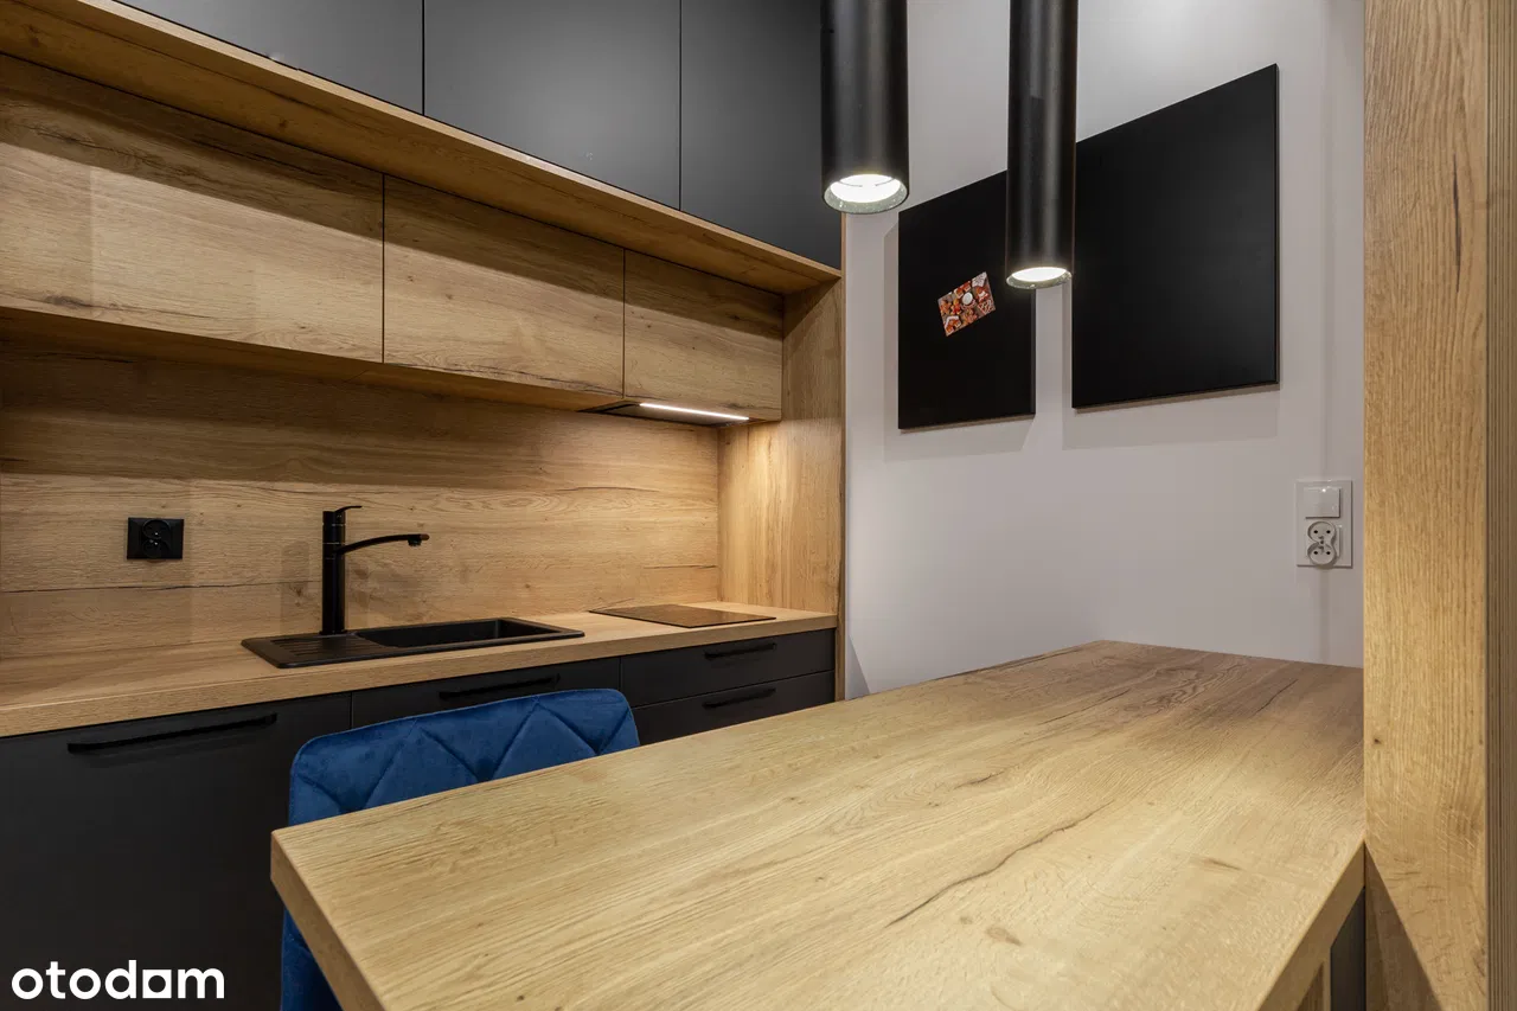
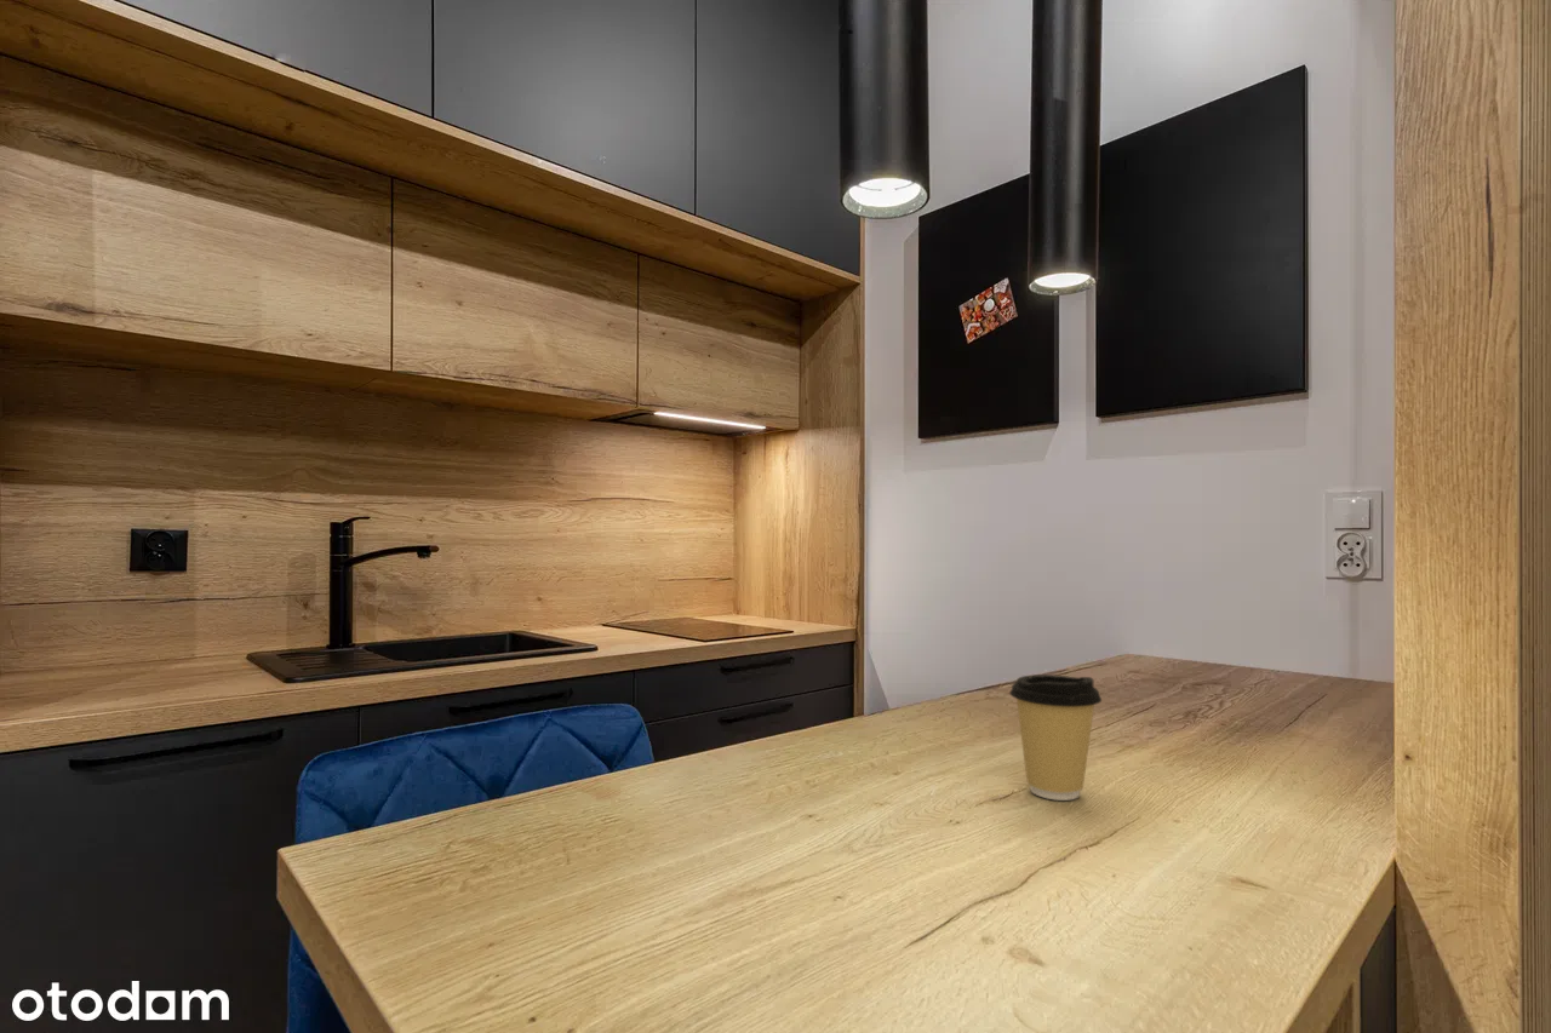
+ coffee cup [1008,673,1103,802]
